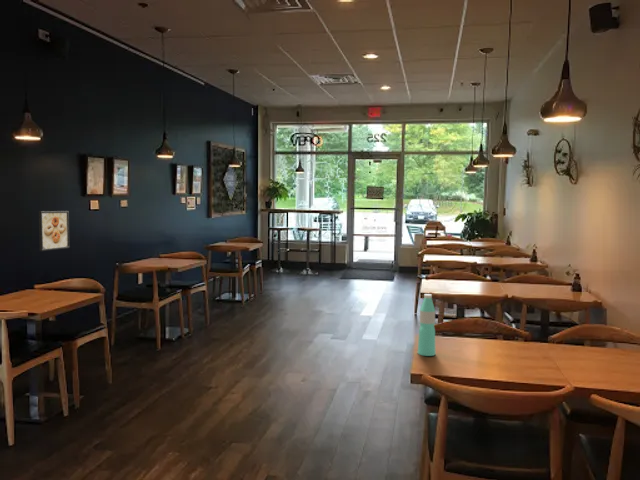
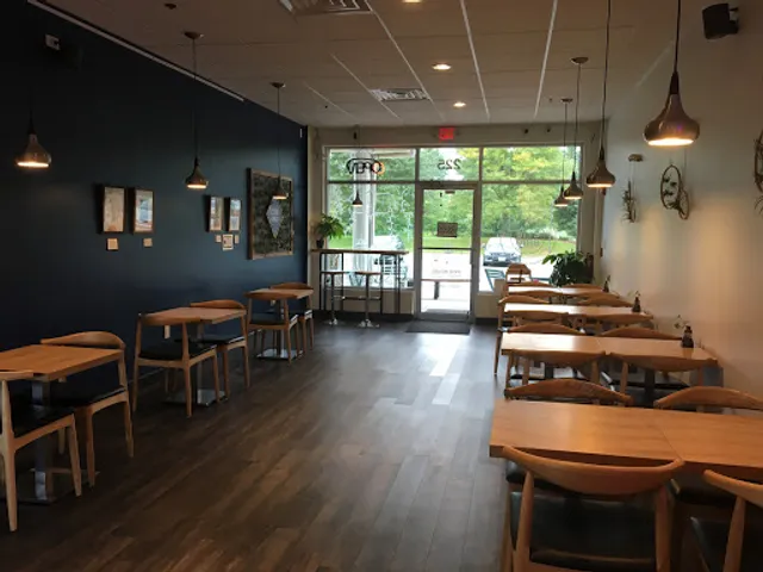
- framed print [38,210,71,252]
- water bottle [417,293,437,357]
